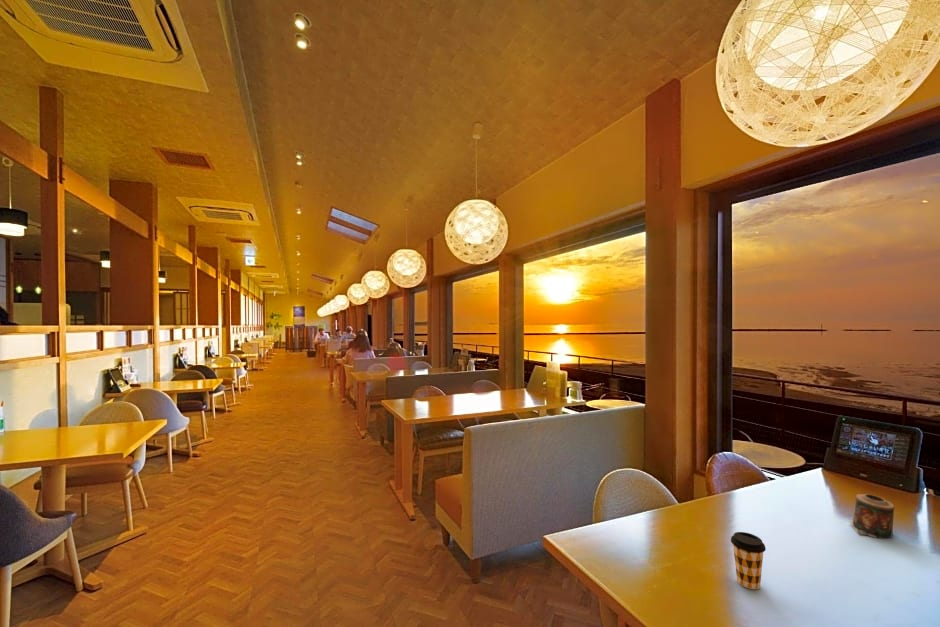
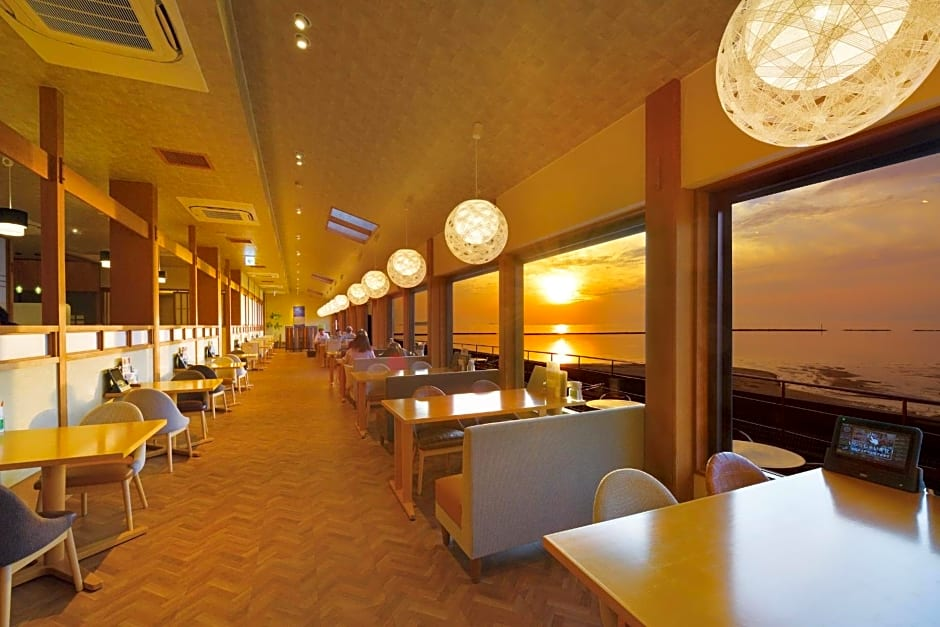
- candle [849,493,895,540]
- coffee cup [730,531,767,590]
